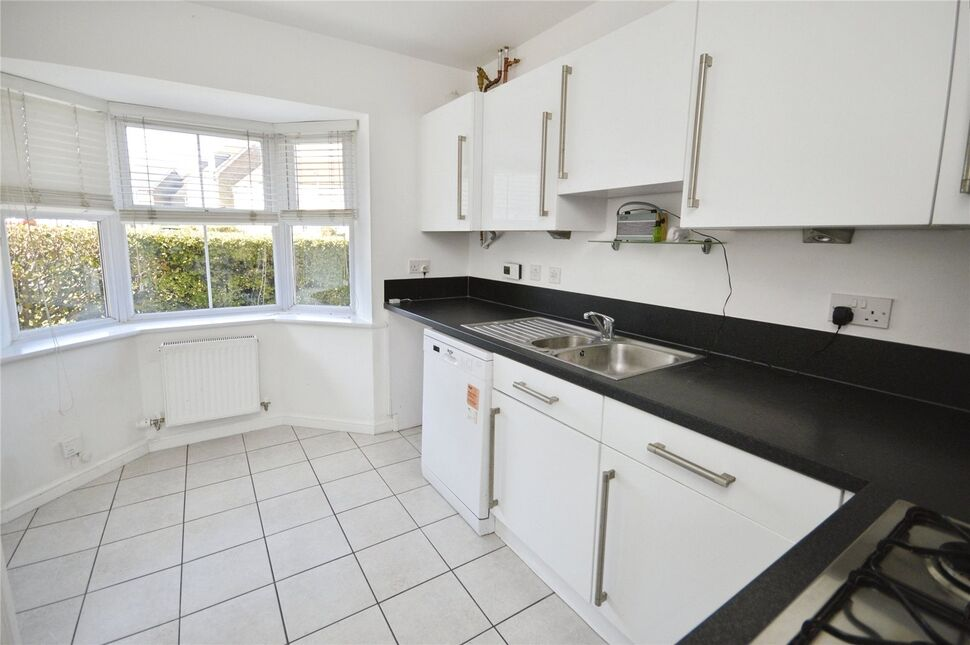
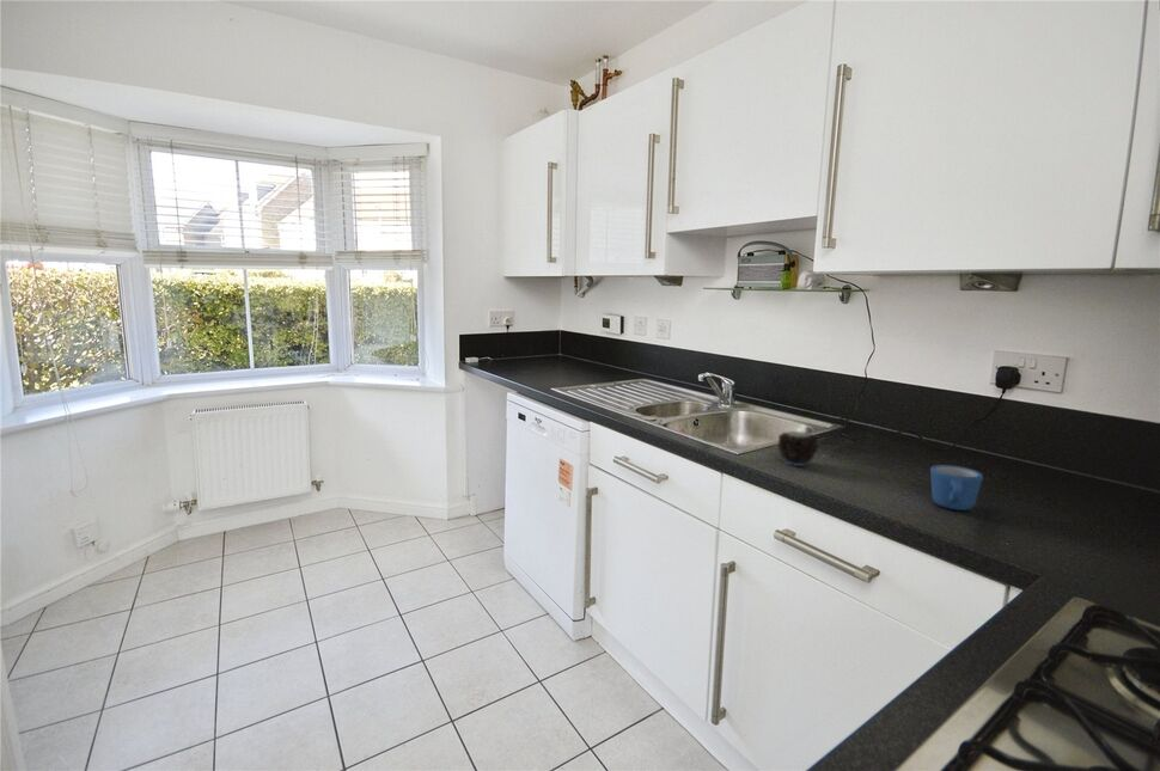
+ mug [929,464,984,512]
+ candle [776,428,819,467]
